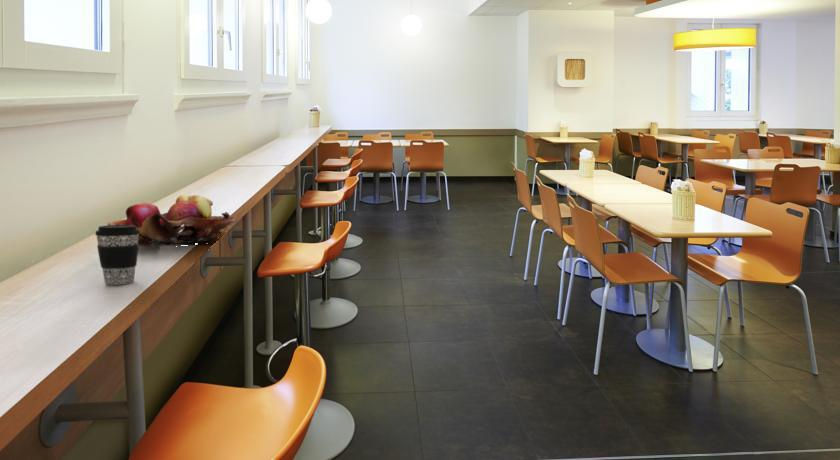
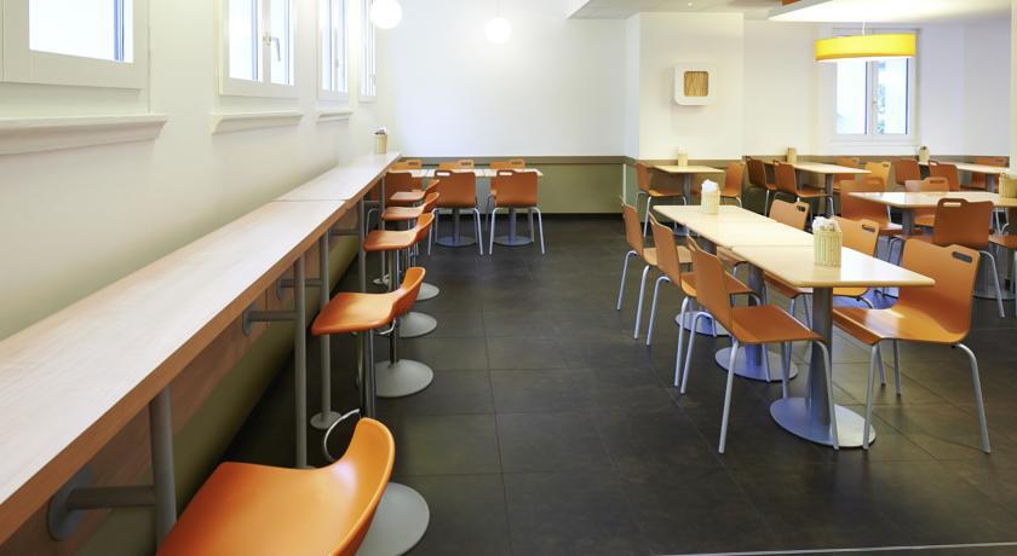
- fruit basket [107,194,238,247]
- coffee cup [94,225,140,285]
